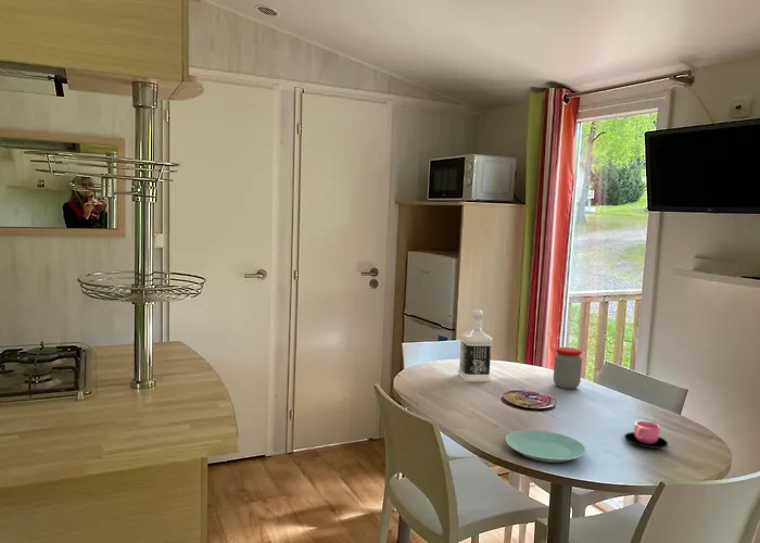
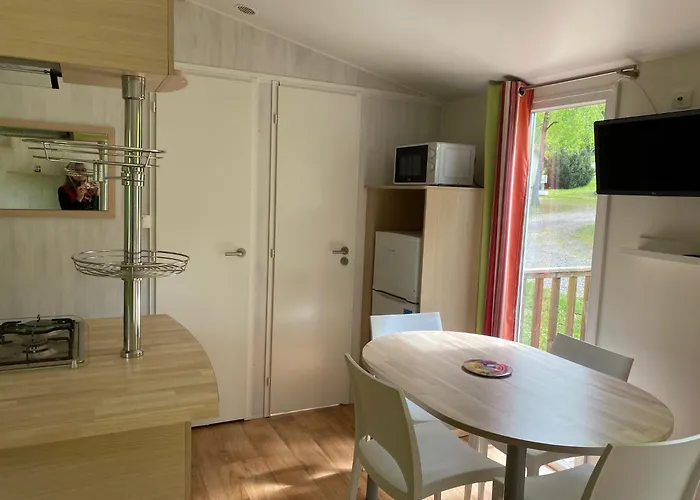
- plate [505,429,587,464]
- cup [623,420,669,449]
- jar [553,346,583,390]
- bottle [457,308,494,383]
